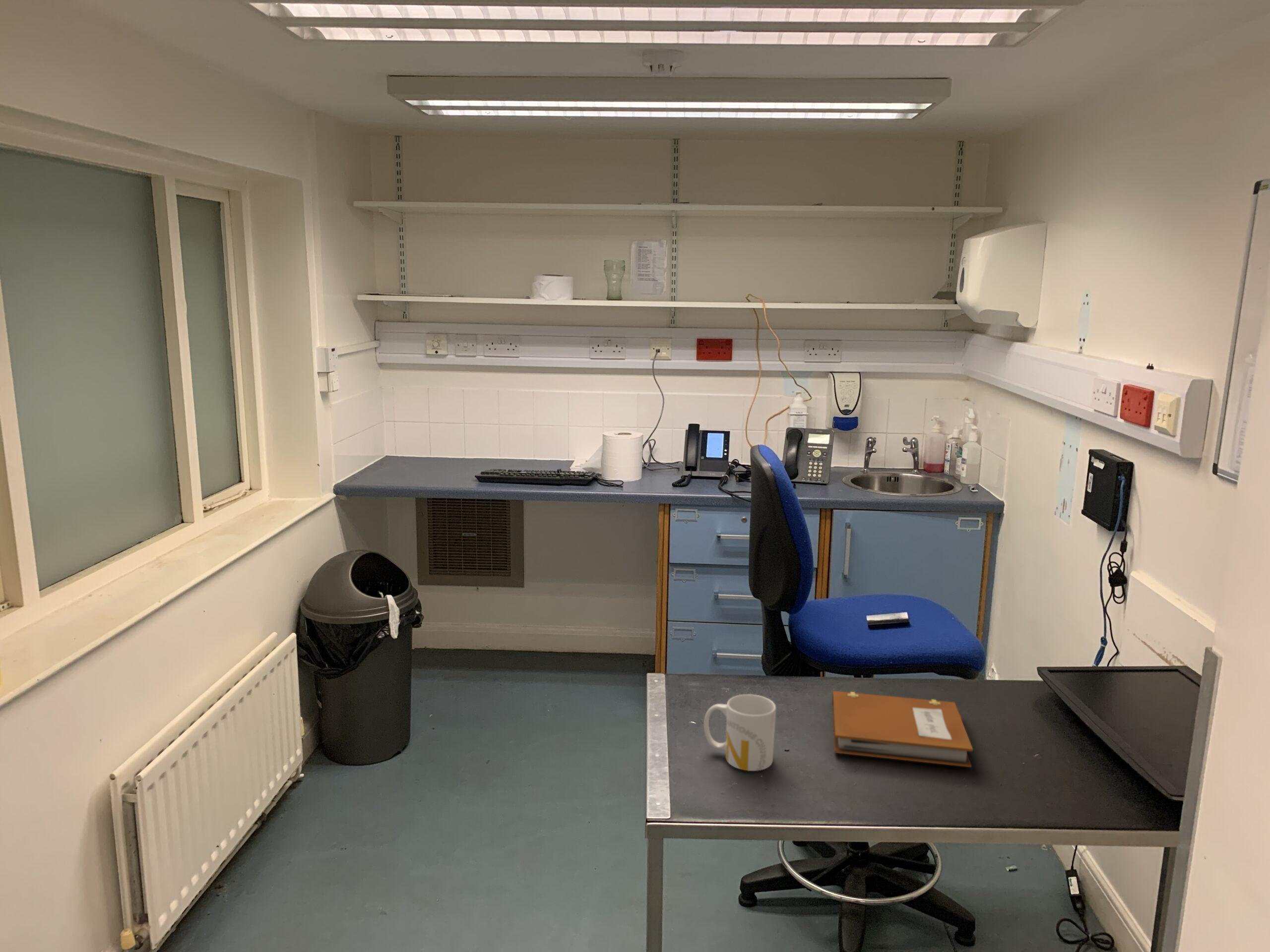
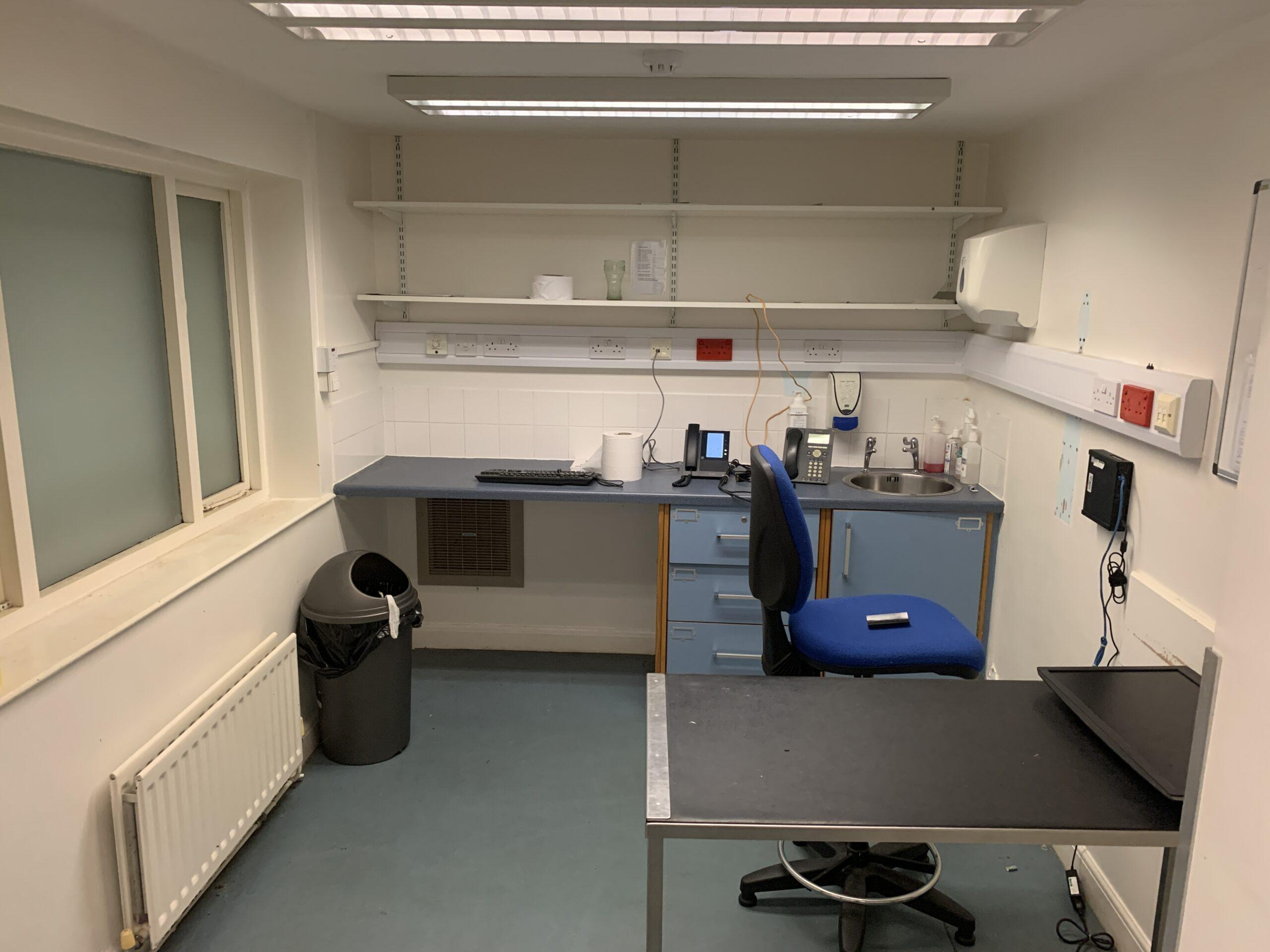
- mug [703,694,776,772]
- notebook [831,690,973,768]
